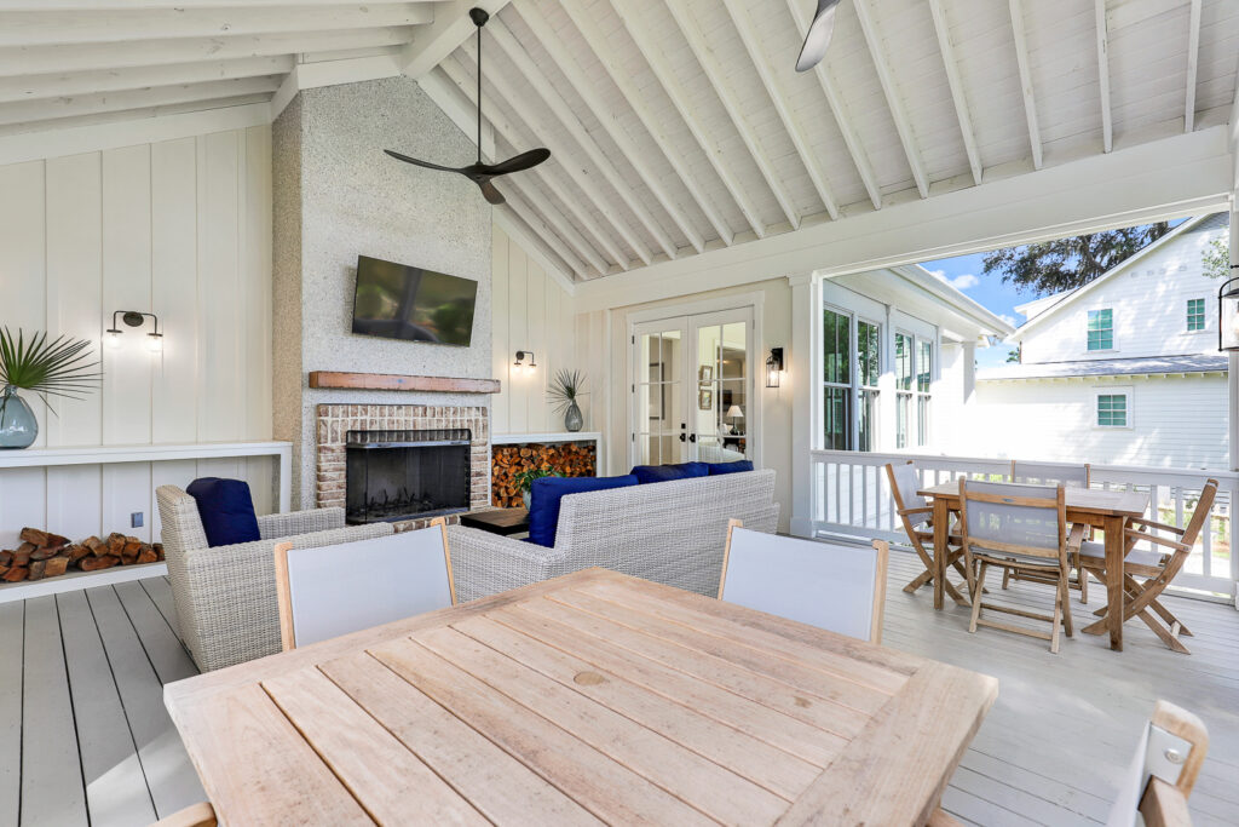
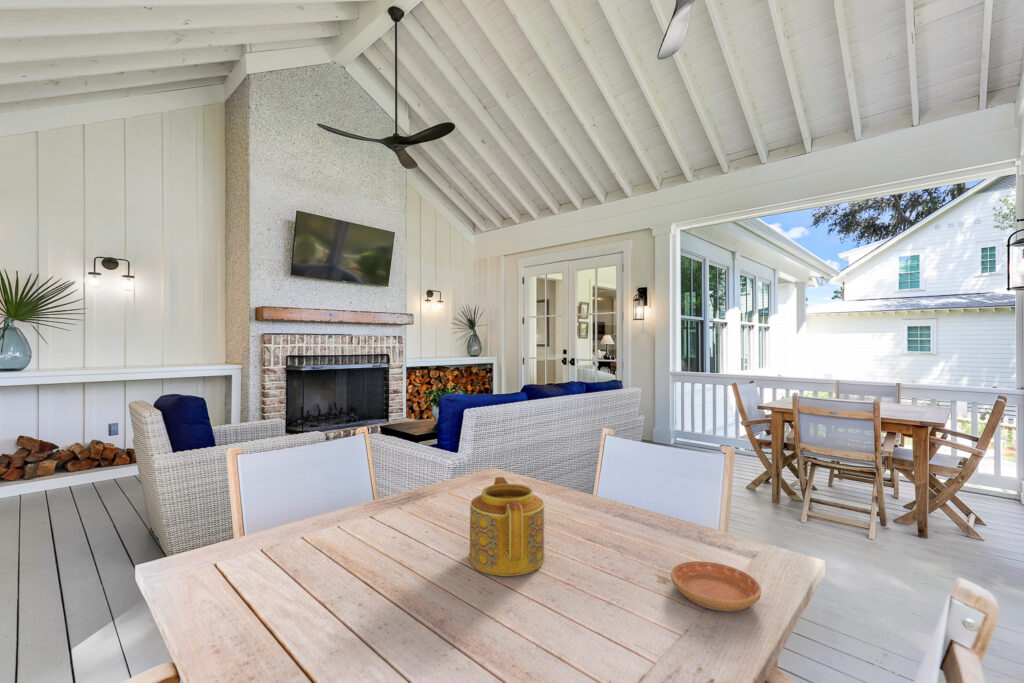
+ saucer [670,560,762,612]
+ teapot [468,476,545,577]
